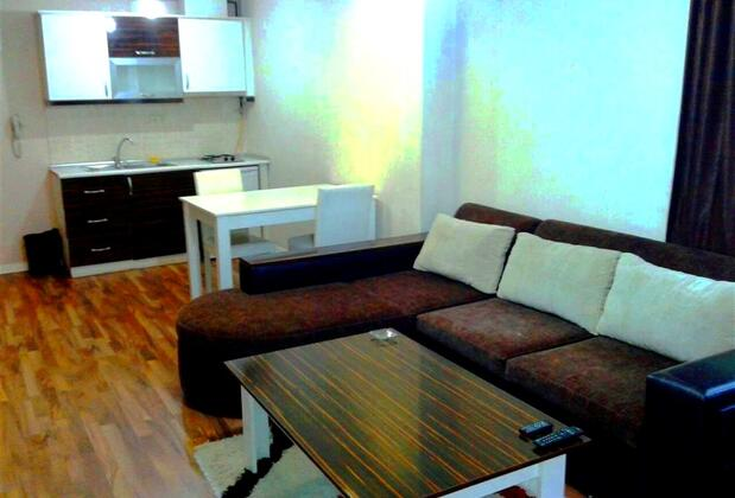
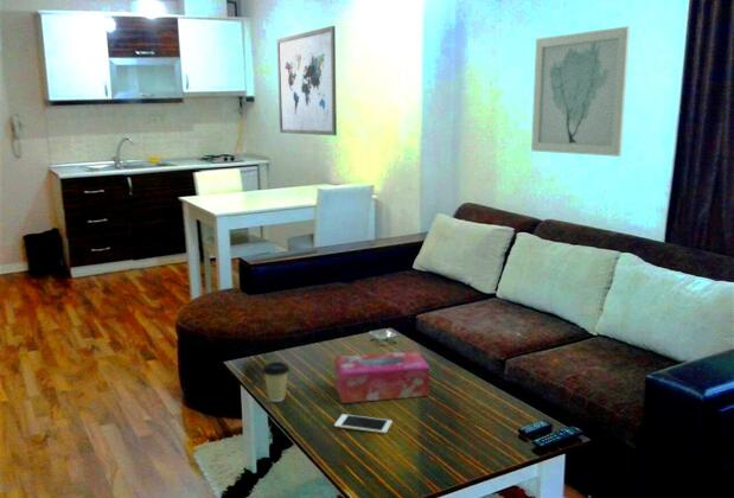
+ wall art [530,25,631,158]
+ tissue box [333,350,430,404]
+ coffee cup [261,360,291,403]
+ wall art [276,25,338,136]
+ cell phone [333,413,394,434]
